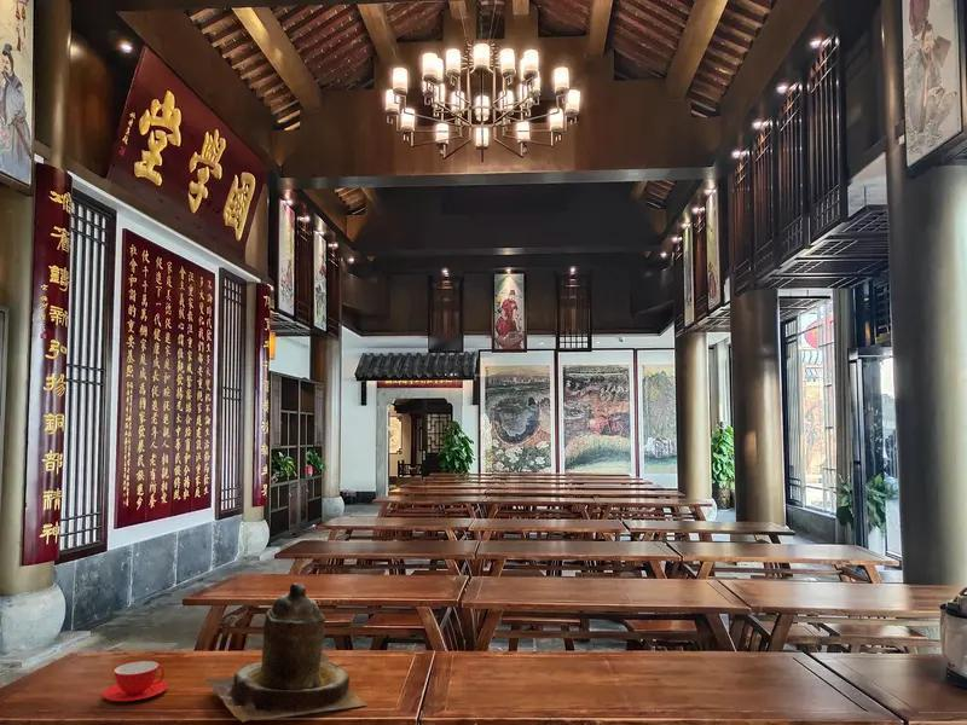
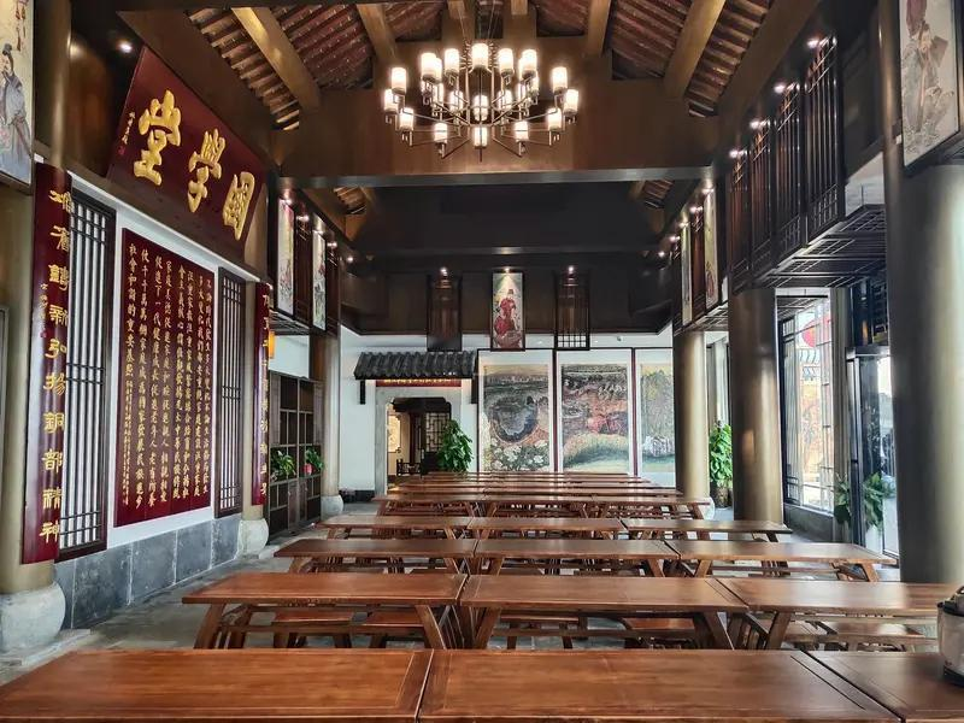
- teacup [102,660,169,702]
- teapot [204,582,369,723]
